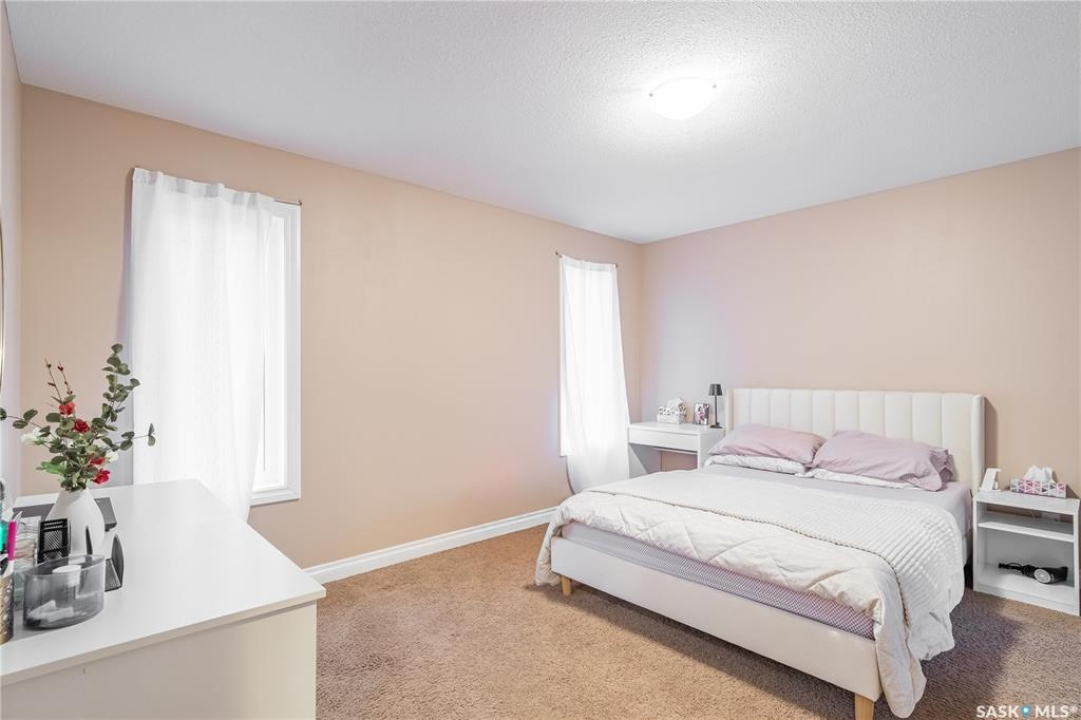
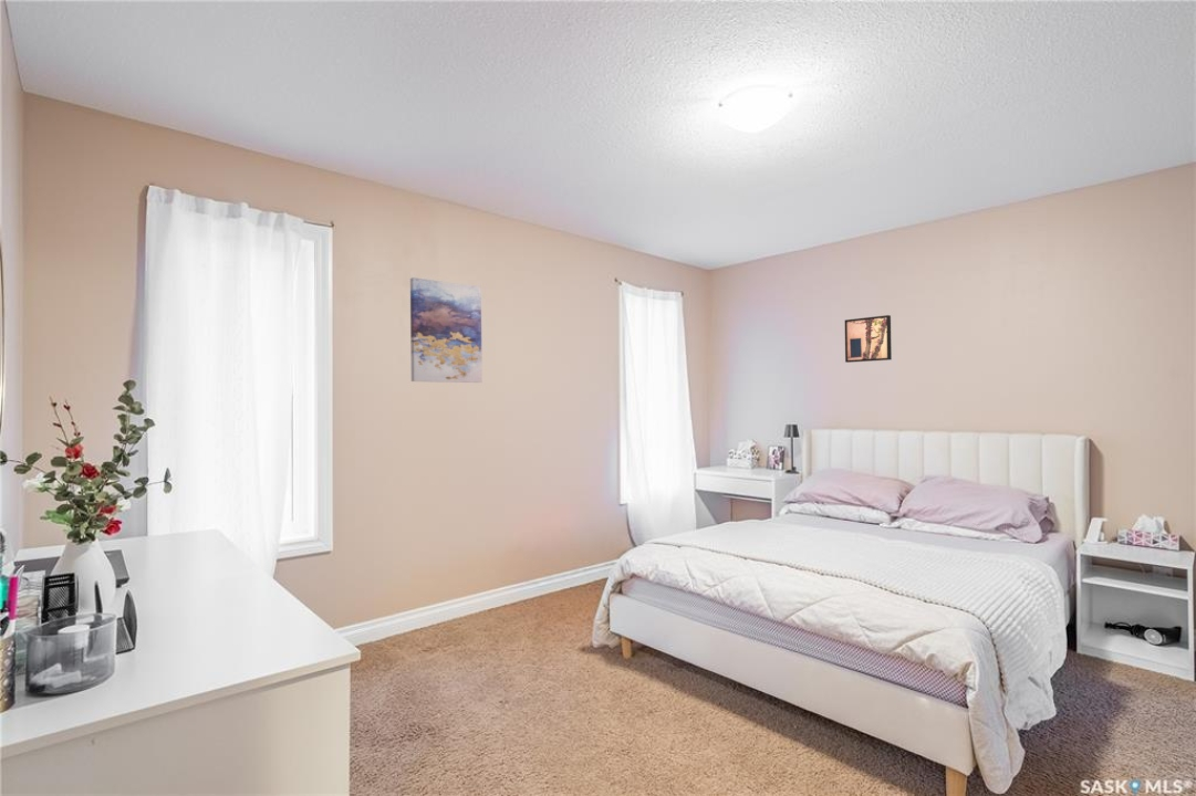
+ wall art [844,314,893,364]
+ wall art [409,276,483,384]
